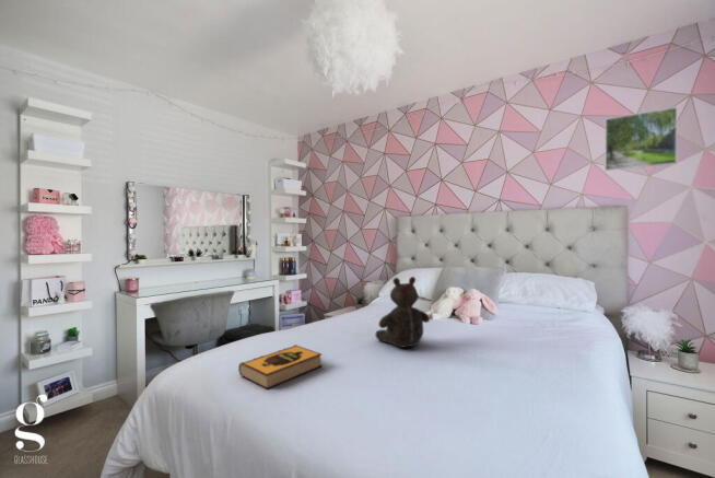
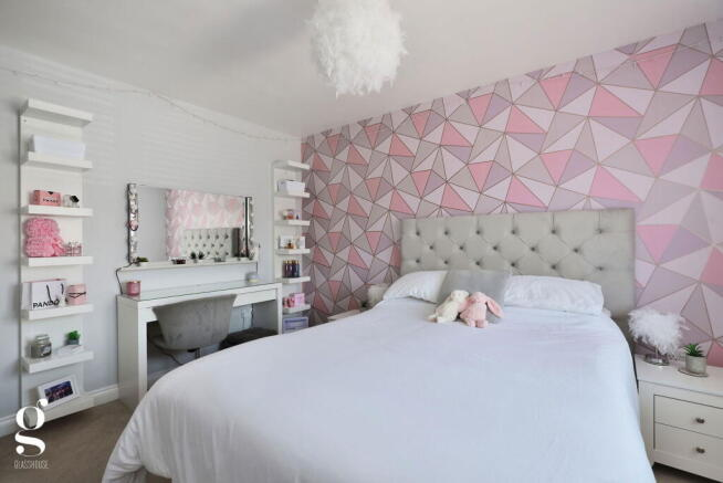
- teddy bear [374,276,431,349]
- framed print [603,106,678,172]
- hardback book [237,343,324,389]
